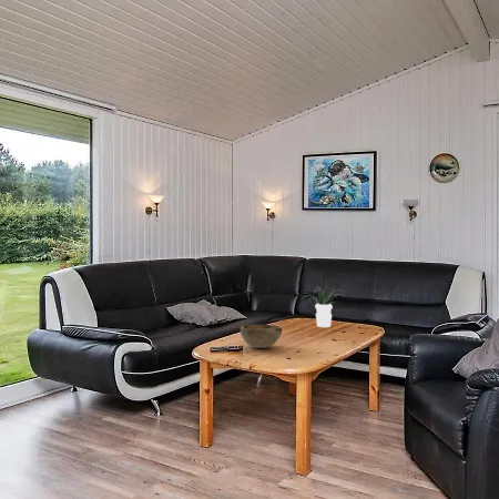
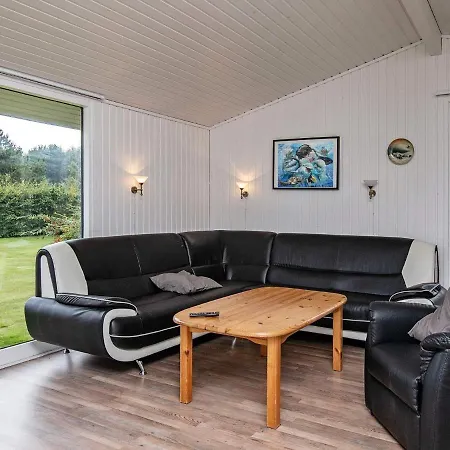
- decorative bowl [240,324,283,349]
- potted plant [301,286,347,328]
